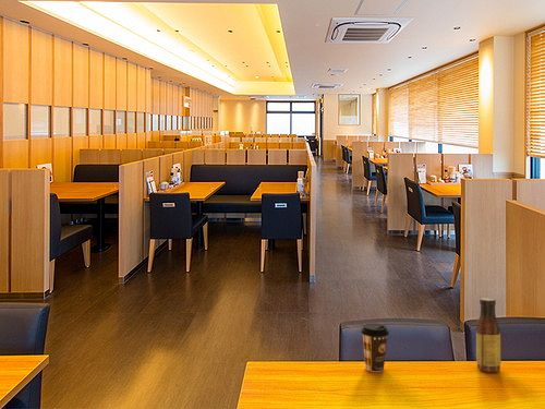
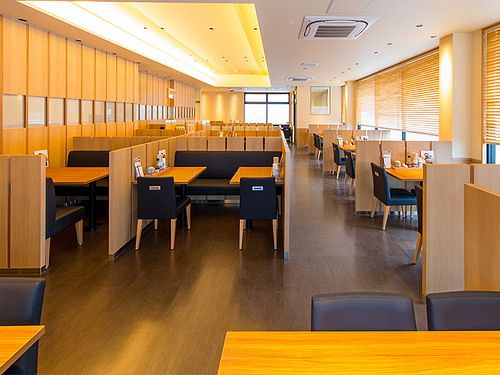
- coffee cup [360,323,390,373]
- sauce bottle [475,297,501,374]
